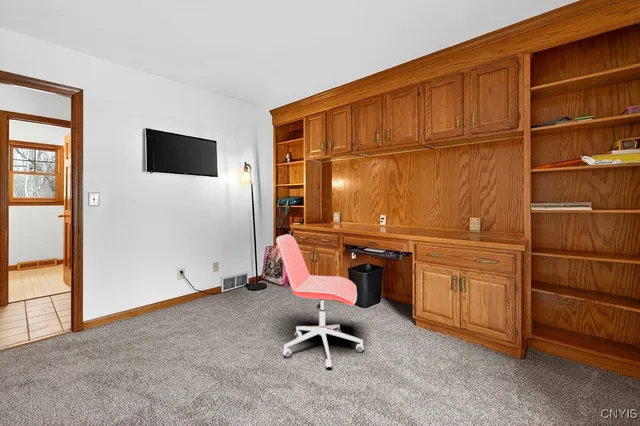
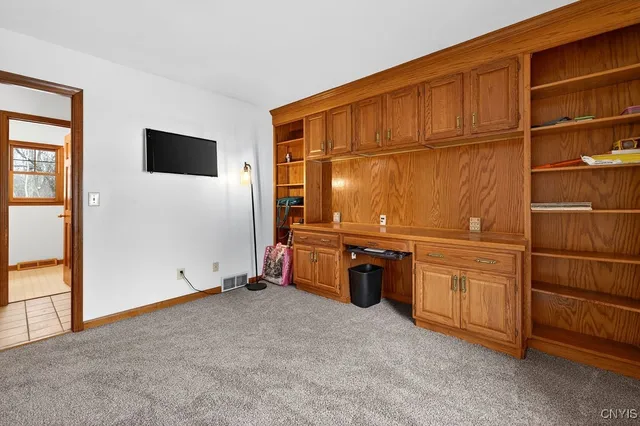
- office chair [275,234,365,369]
